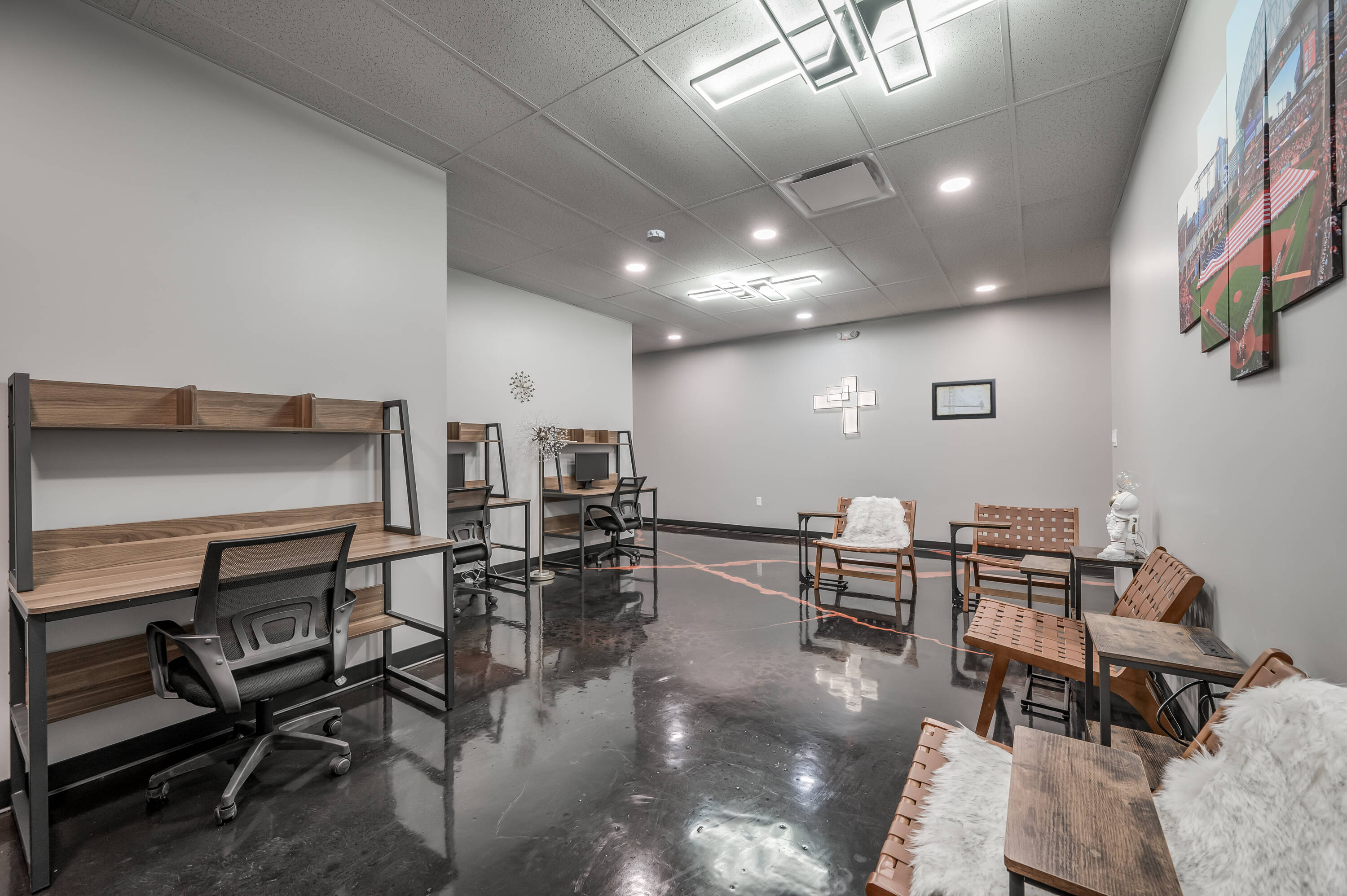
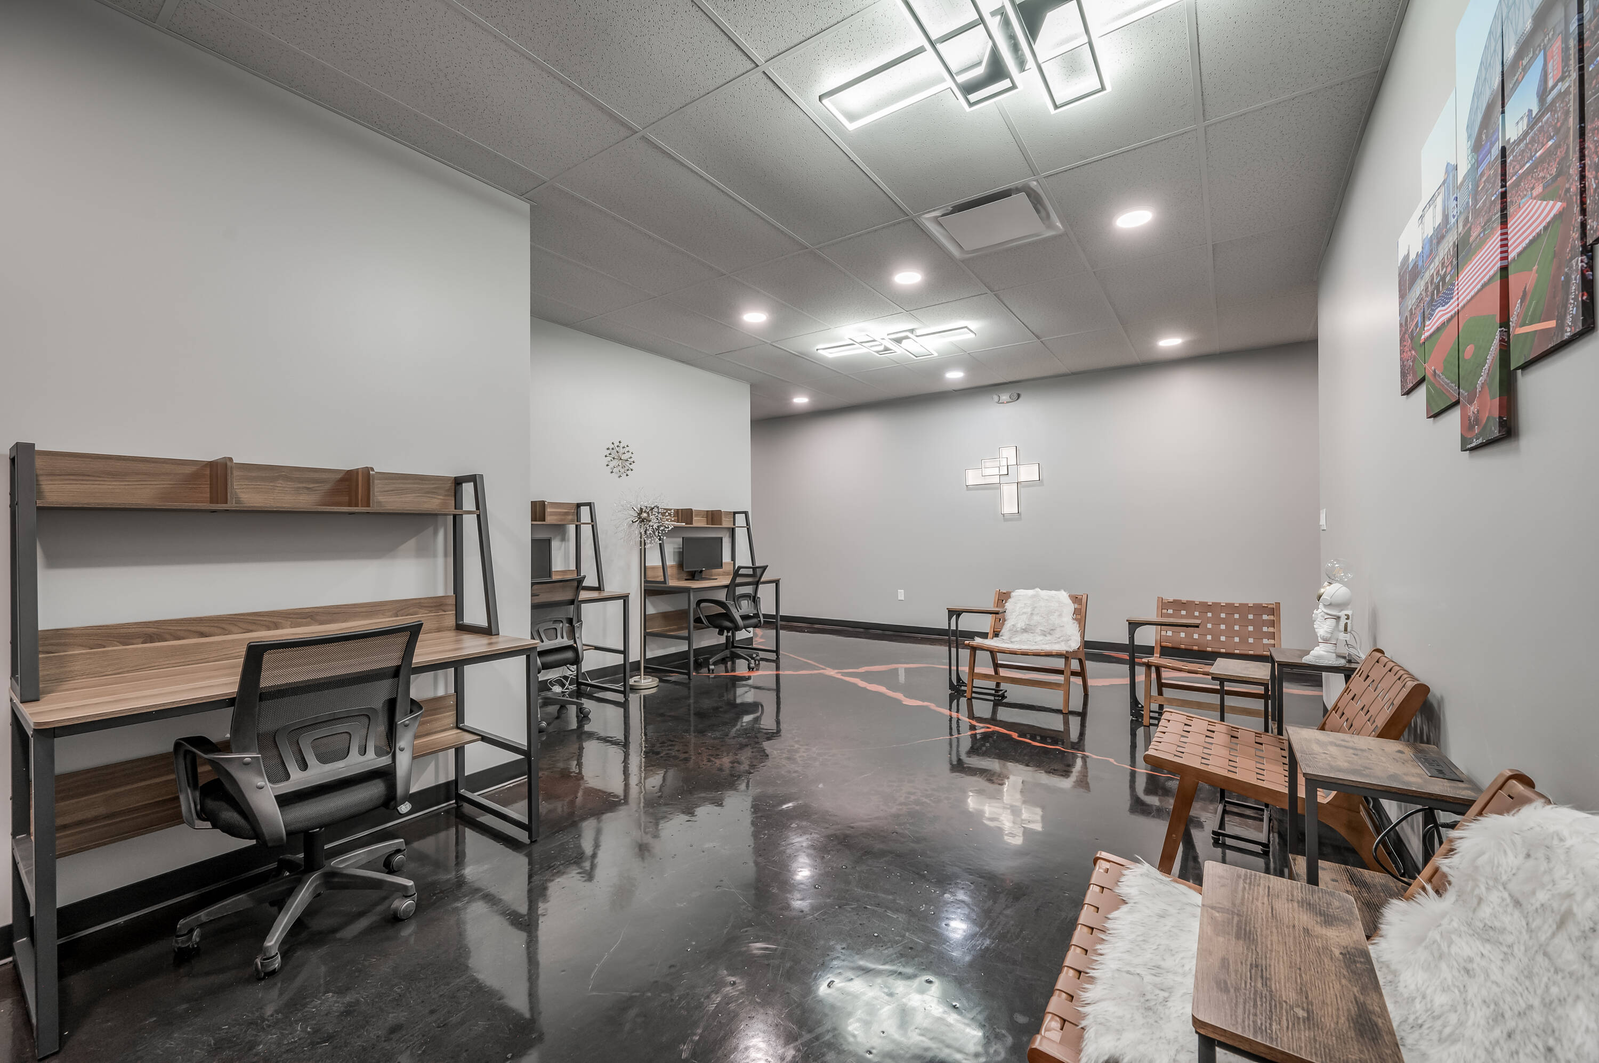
- smoke detector [646,229,665,243]
- wall art [931,378,996,421]
